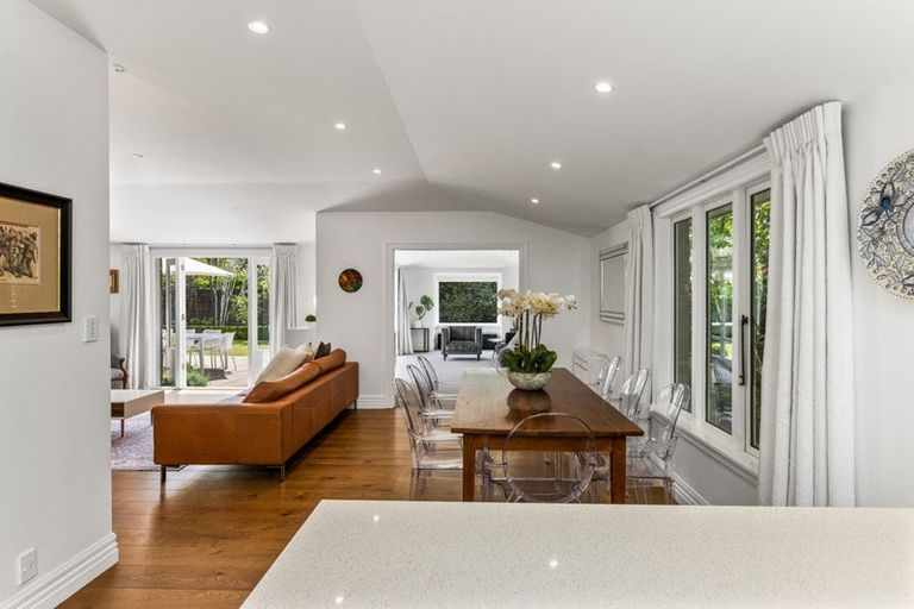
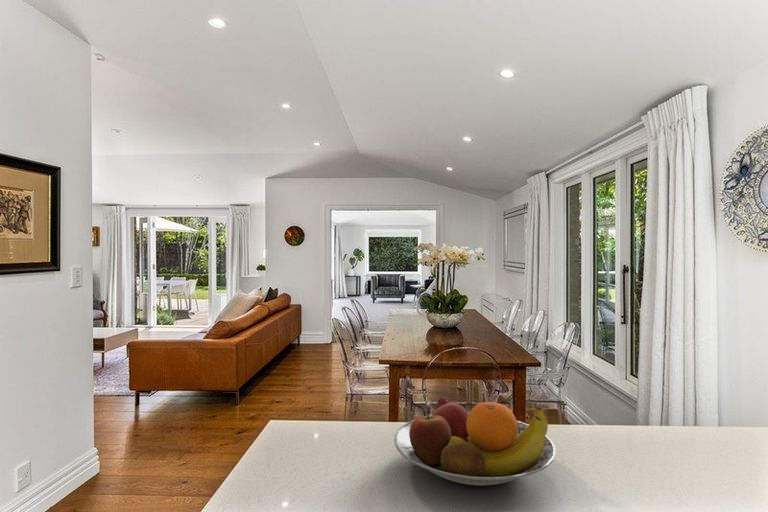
+ fruit bowl [393,396,557,487]
